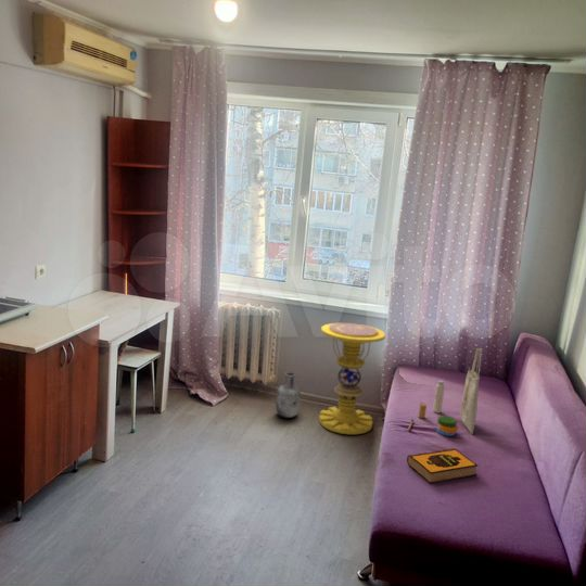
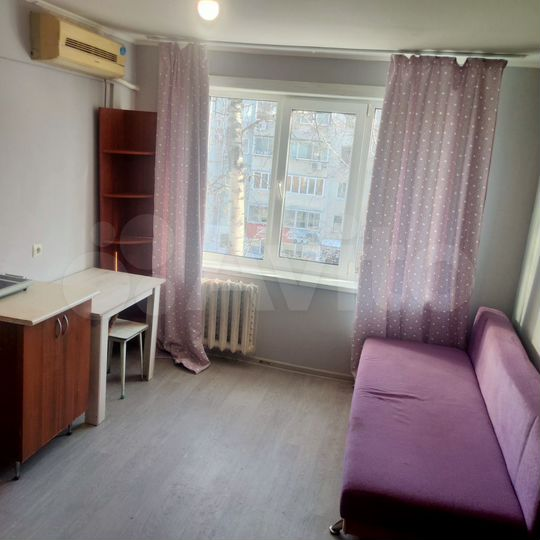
- tote bag [407,347,483,437]
- vase [275,371,302,419]
- hardback book [406,447,479,484]
- side table [318,322,386,435]
